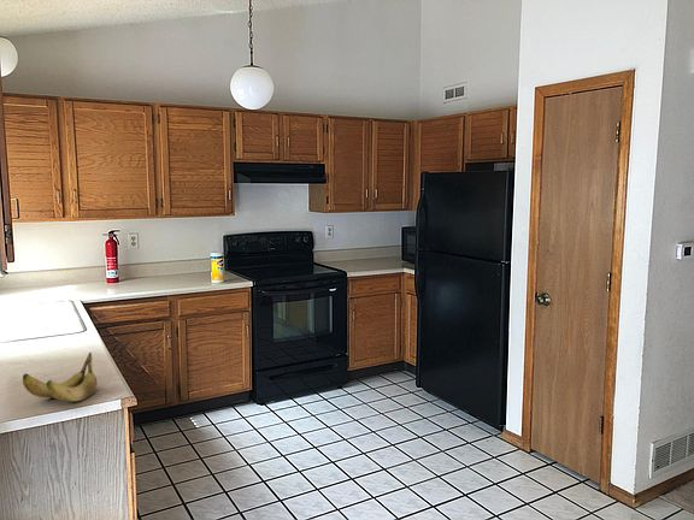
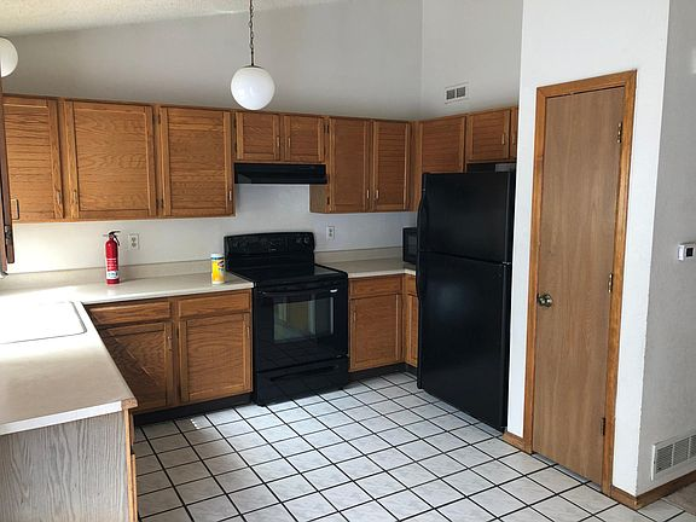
- banana [22,351,99,402]
